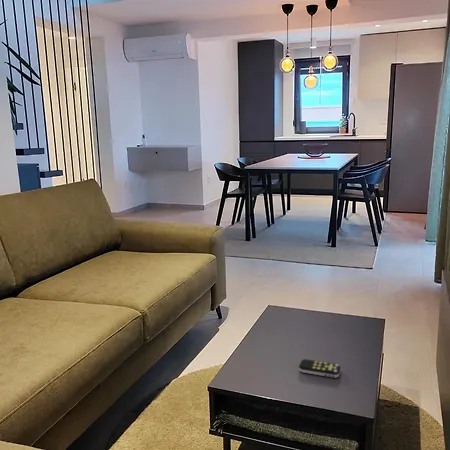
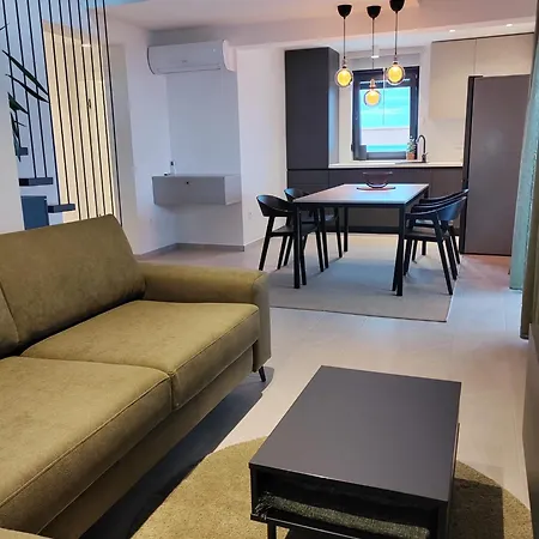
- remote control [298,358,341,379]
